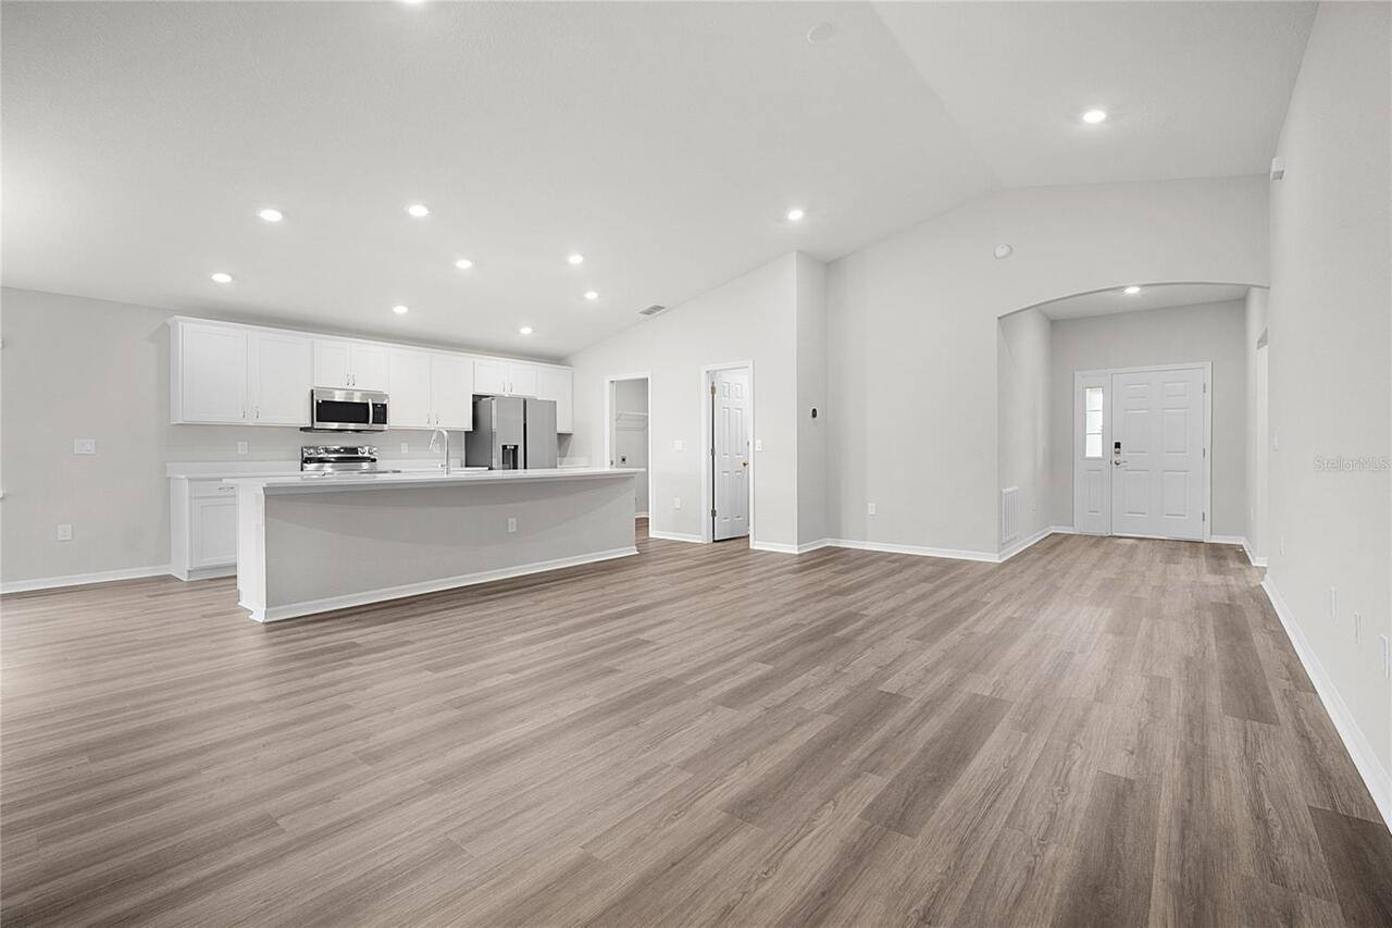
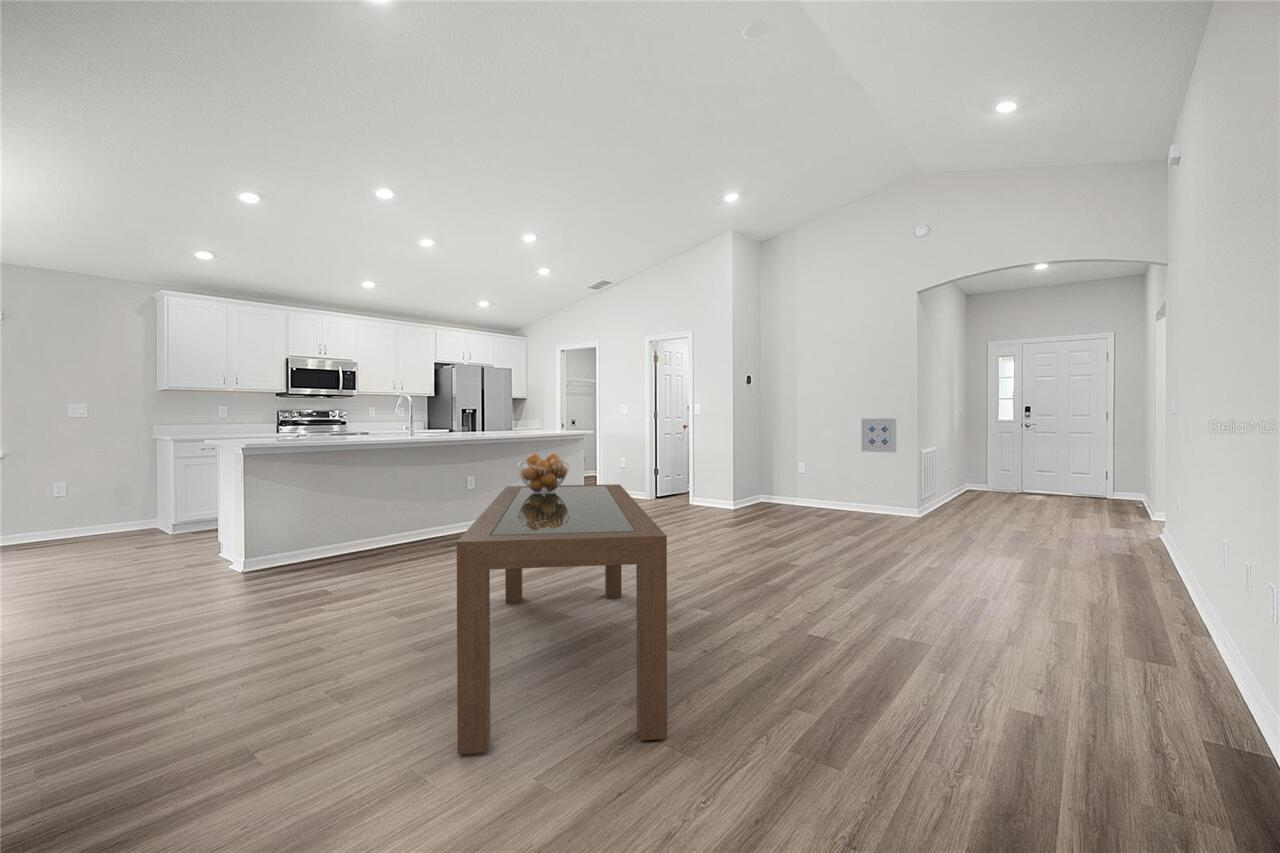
+ dining table [456,483,668,755]
+ fruit basket [517,453,570,493]
+ wall art [860,417,897,453]
